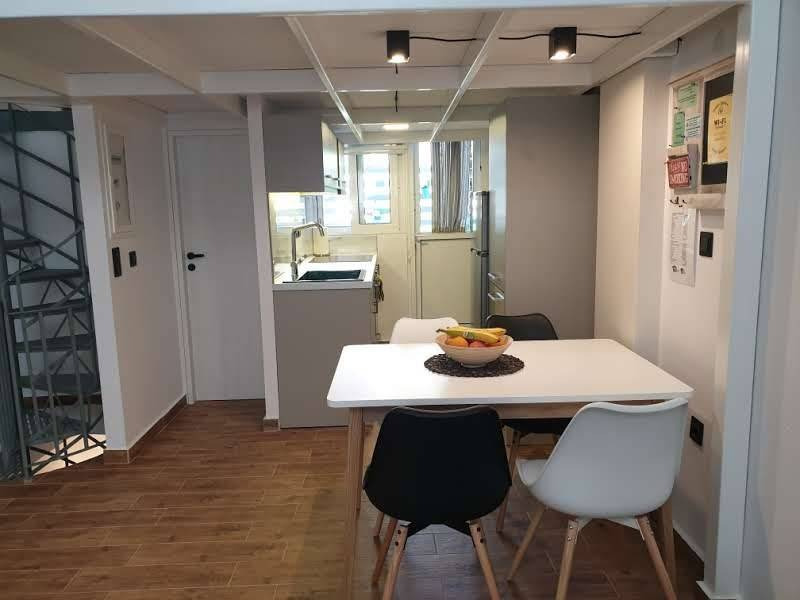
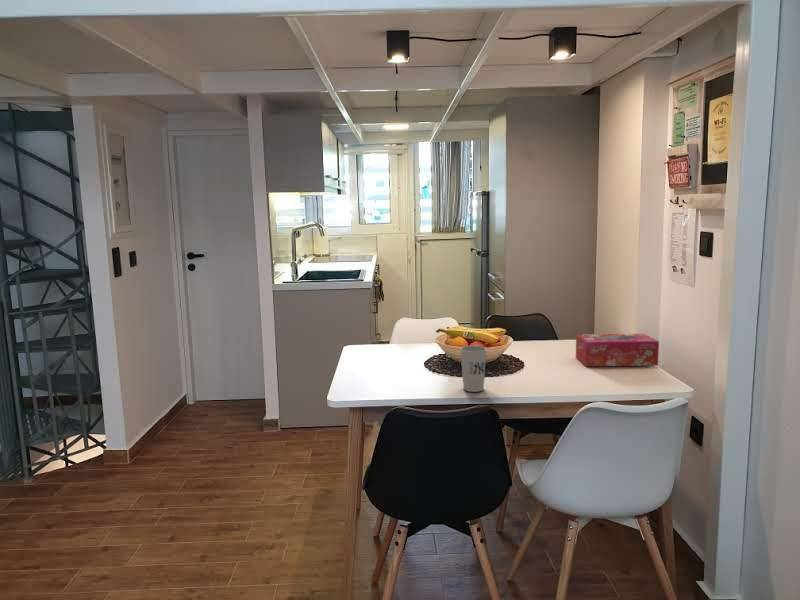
+ tissue box [575,333,660,367]
+ cup [460,345,487,393]
